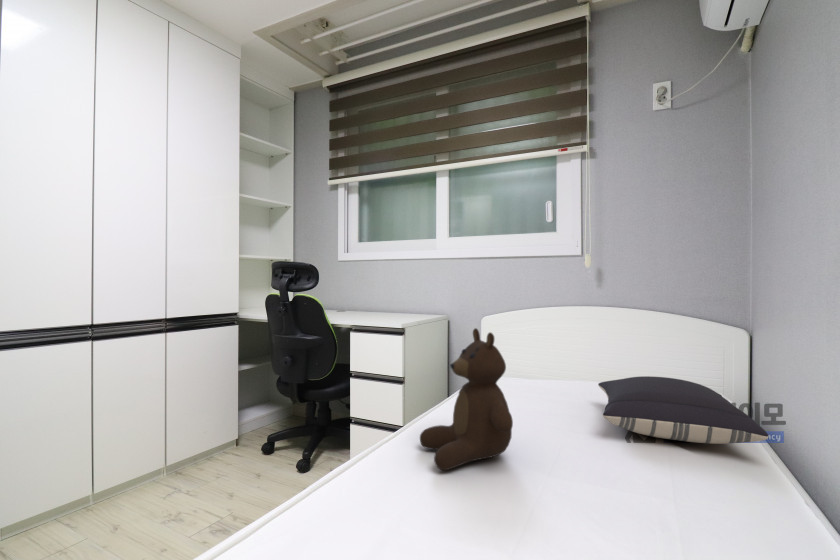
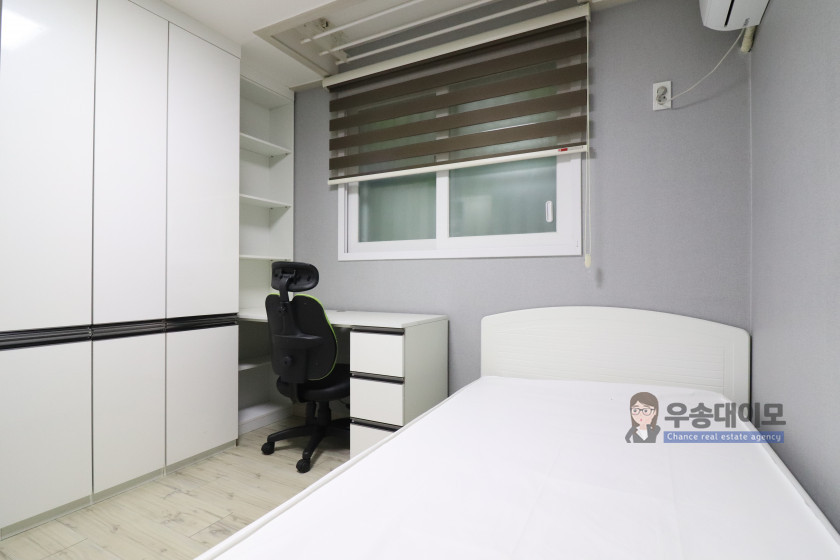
- pillow [597,375,769,445]
- teddy bear [419,327,514,471]
